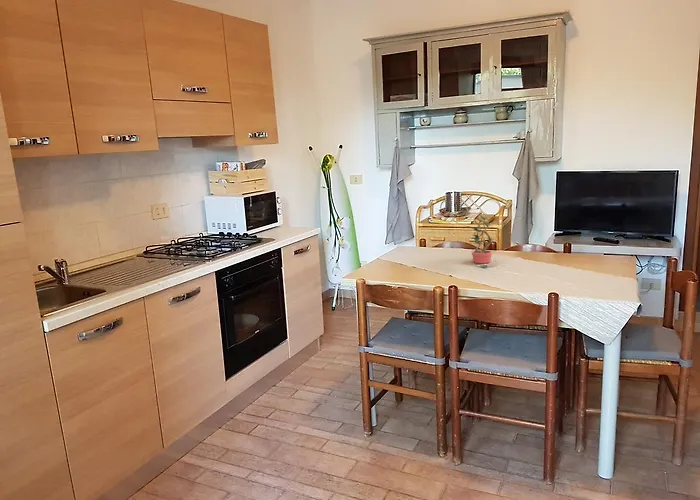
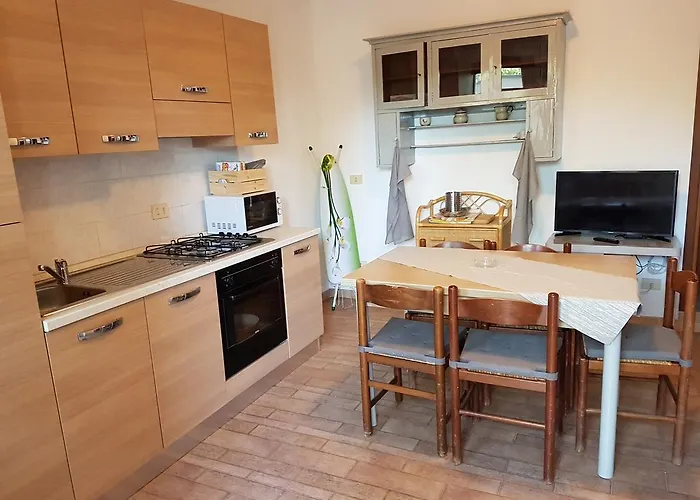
- potted plant [465,215,498,268]
